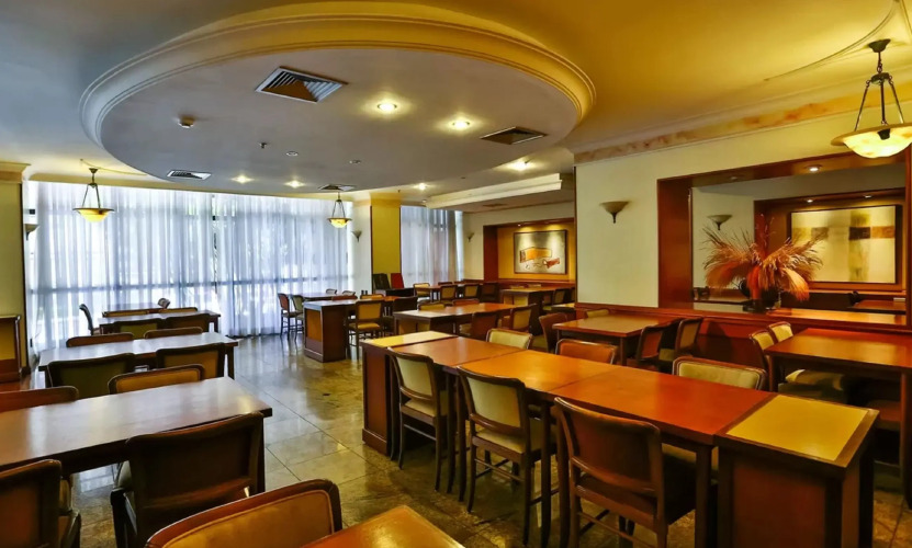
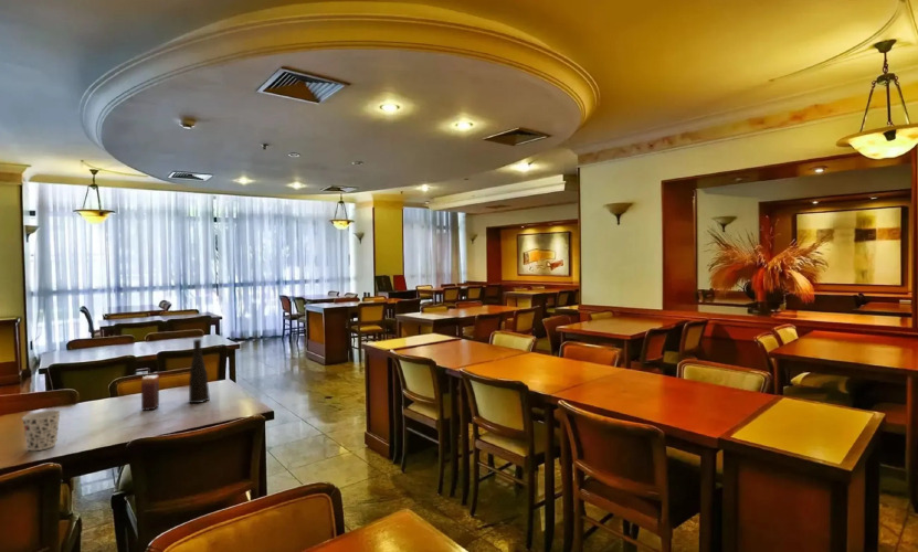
+ candle [140,374,160,412]
+ vase [188,338,211,404]
+ cup [21,410,62,452]
